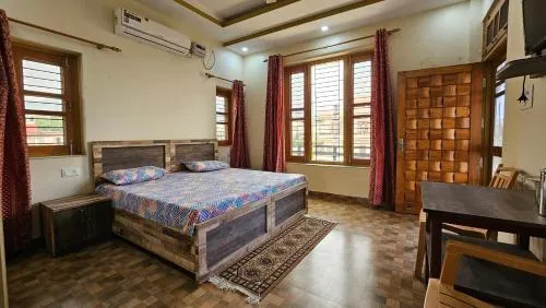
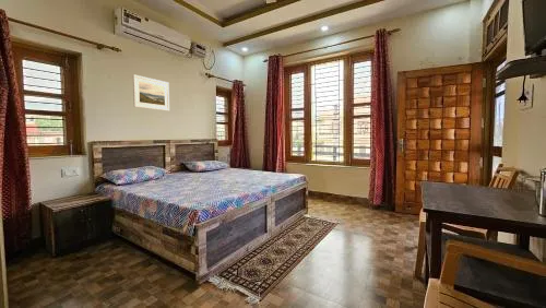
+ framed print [132,73,170,112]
